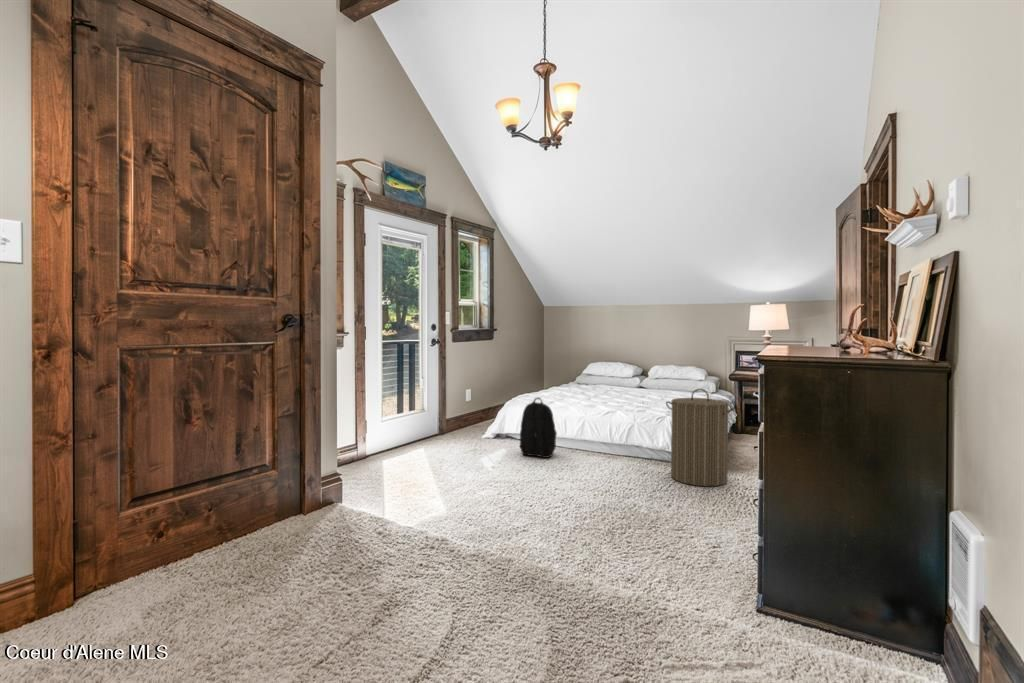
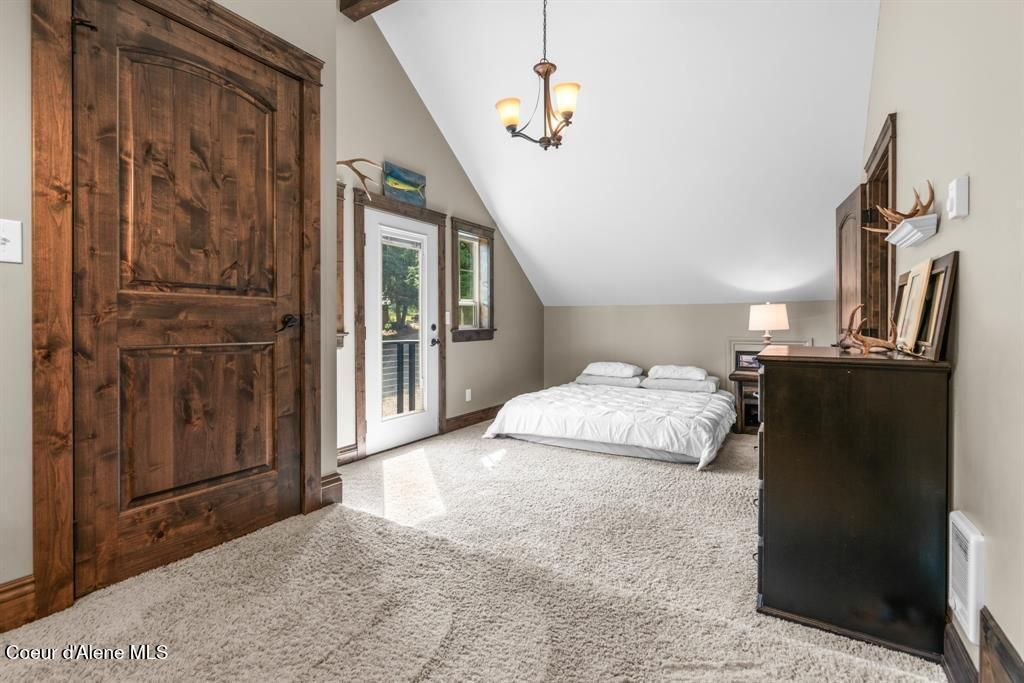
- laundry hamper [665,388,736,487]
- backpack [518,397,558,459]
